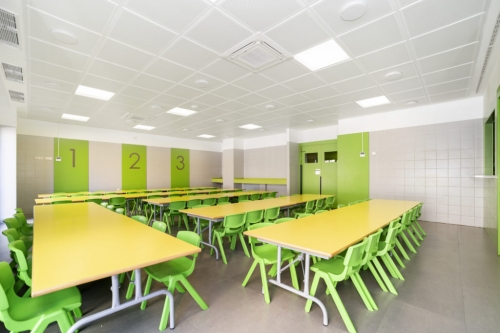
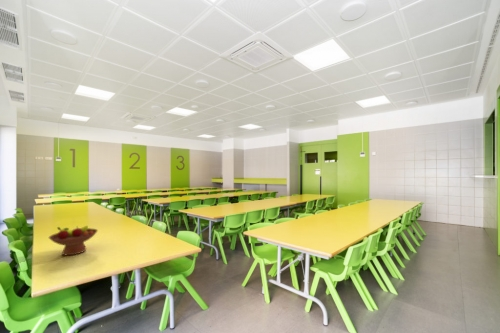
+ fruit bowl [48,225,99,256]
